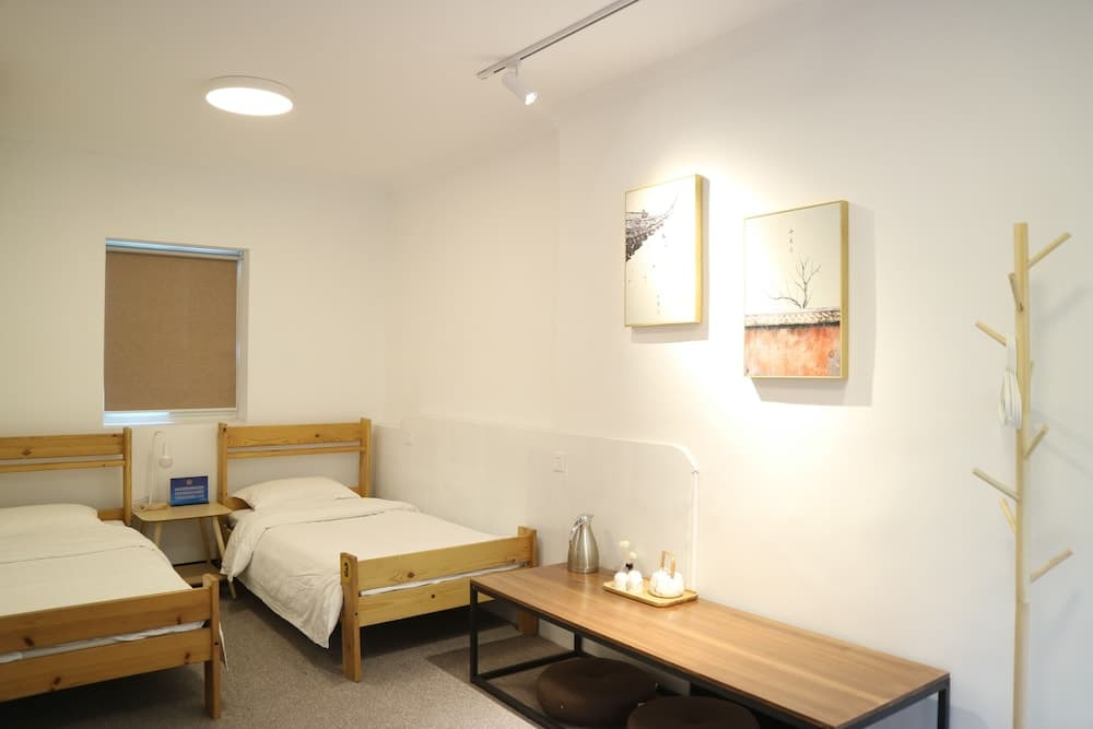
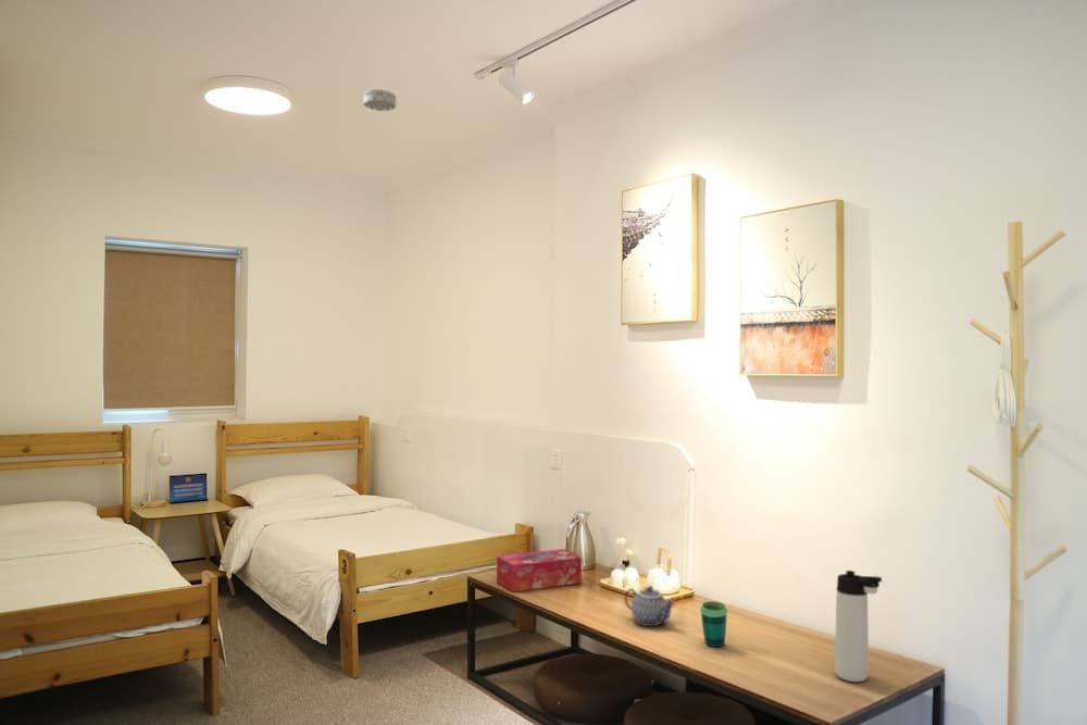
+ teapot [623,585,677,627]
+ tissue box [496,548,583,592]
+ thermos bottle [834,570,883,683]
+ cup [699,600,728,648]
+ smoke detector [362,88,397,112]
